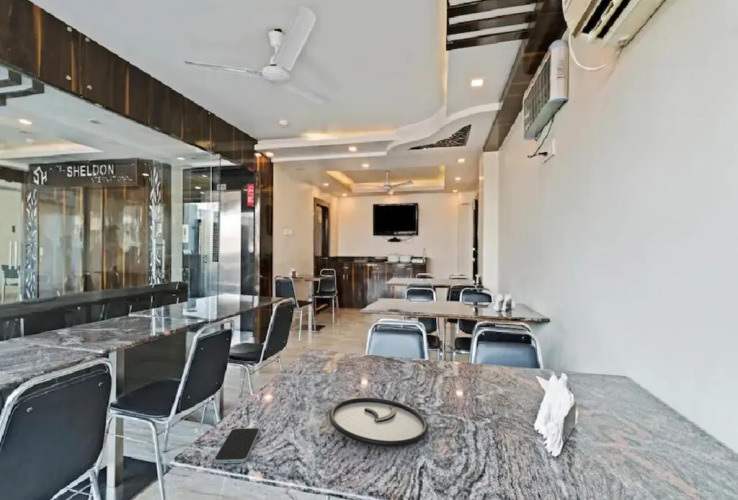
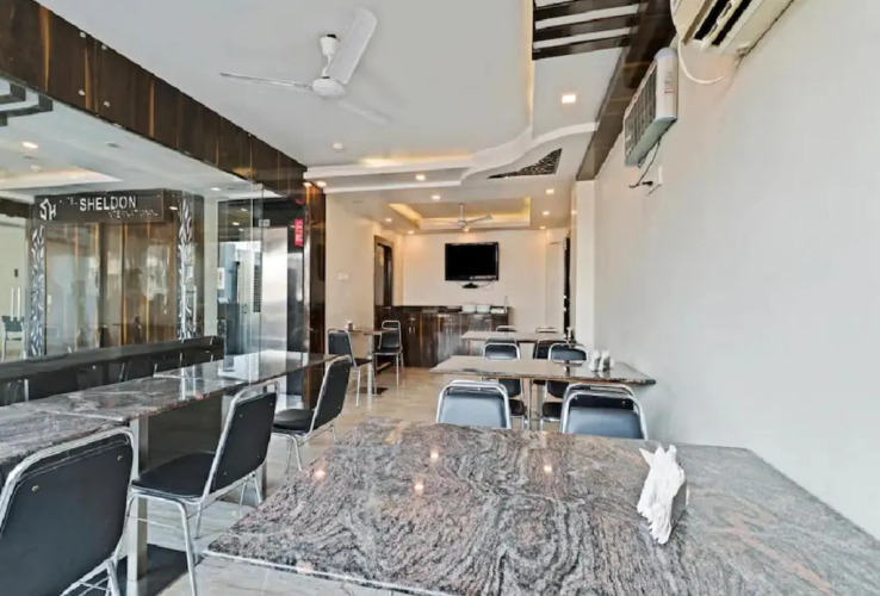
- plate [328,397,429,448]
- smartphone [213,427,260,464]
